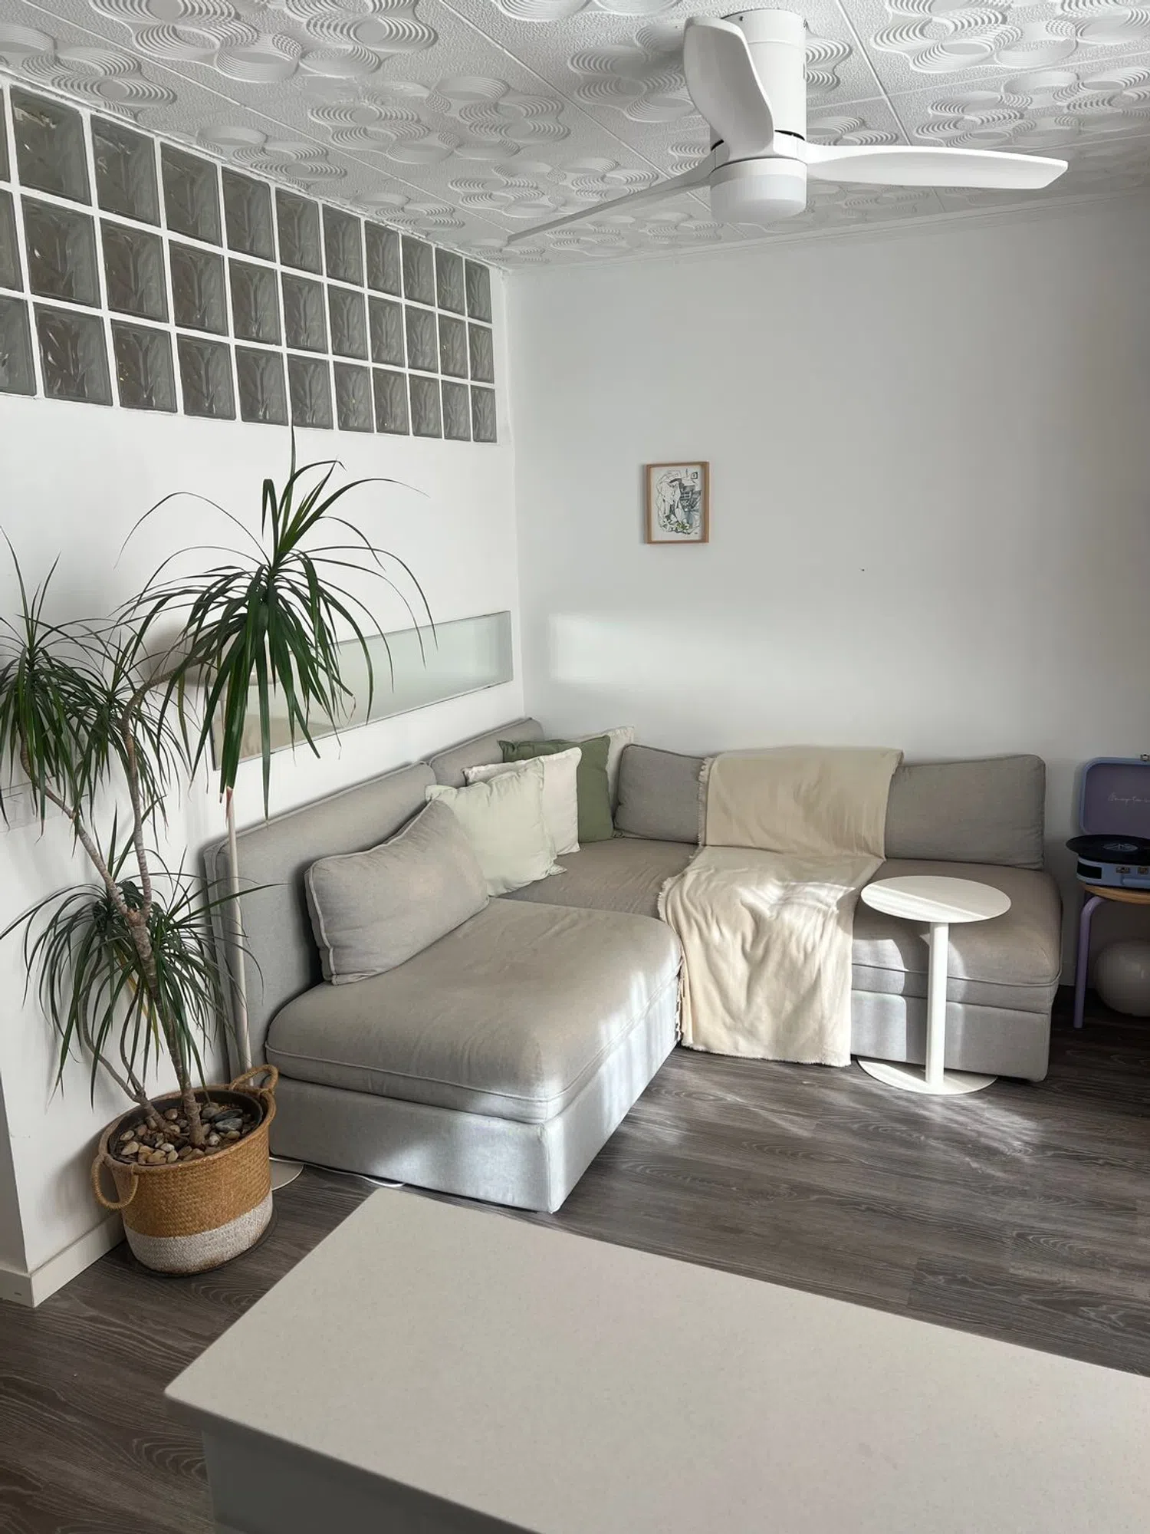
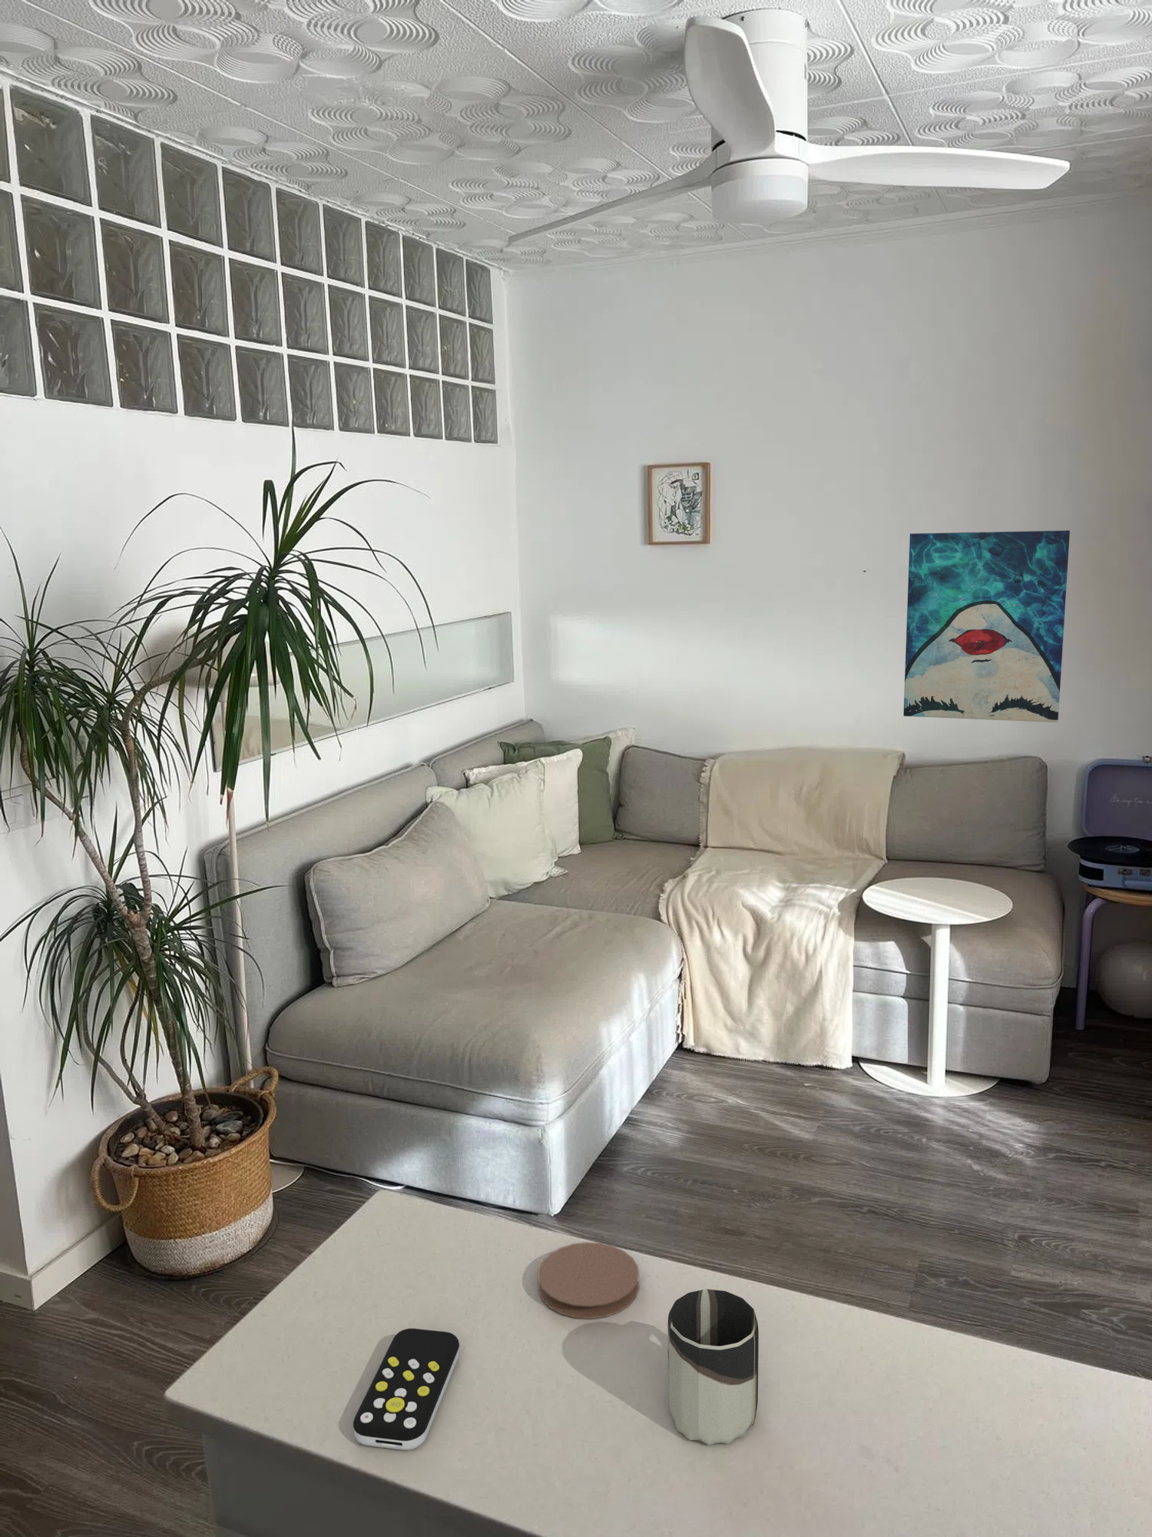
+ remote control [352,1328,461,1451]
+ coaster [537,1242,640,1319]
+ wall art [903,530,1071,724]
+ cup [667,1288,760,1445]
